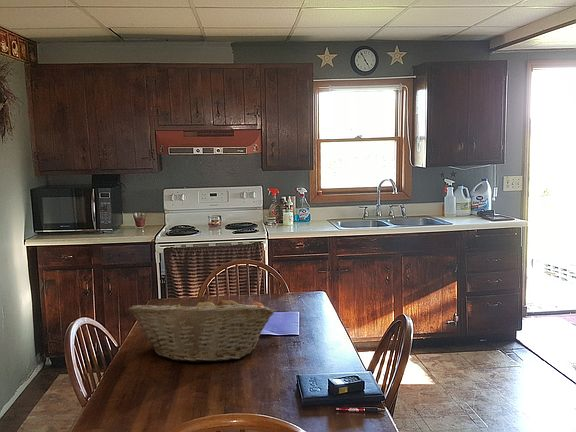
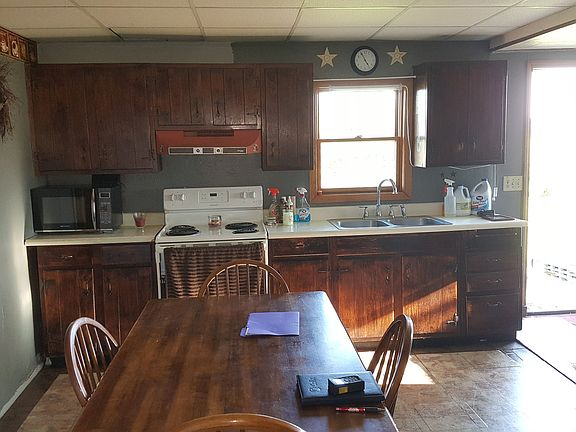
- fruit basket [127,294,275,364]
